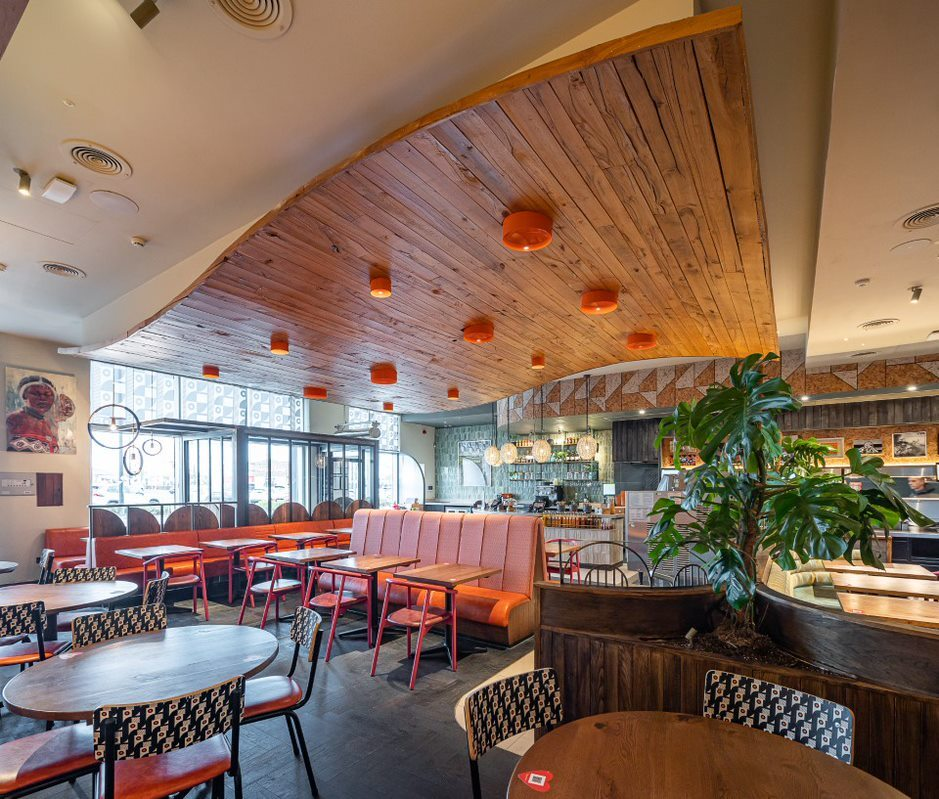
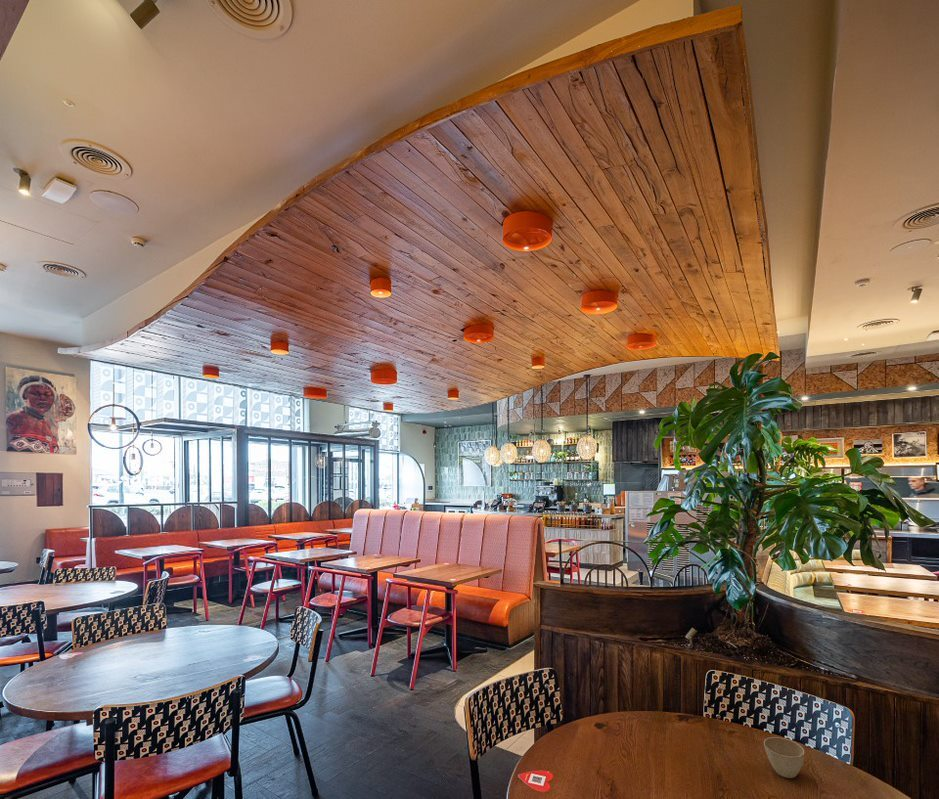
+ flower pot [763,736,805,779]
